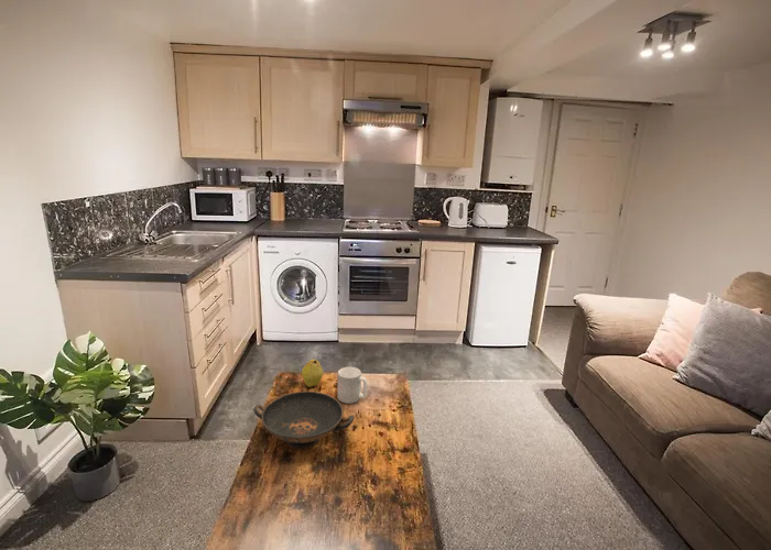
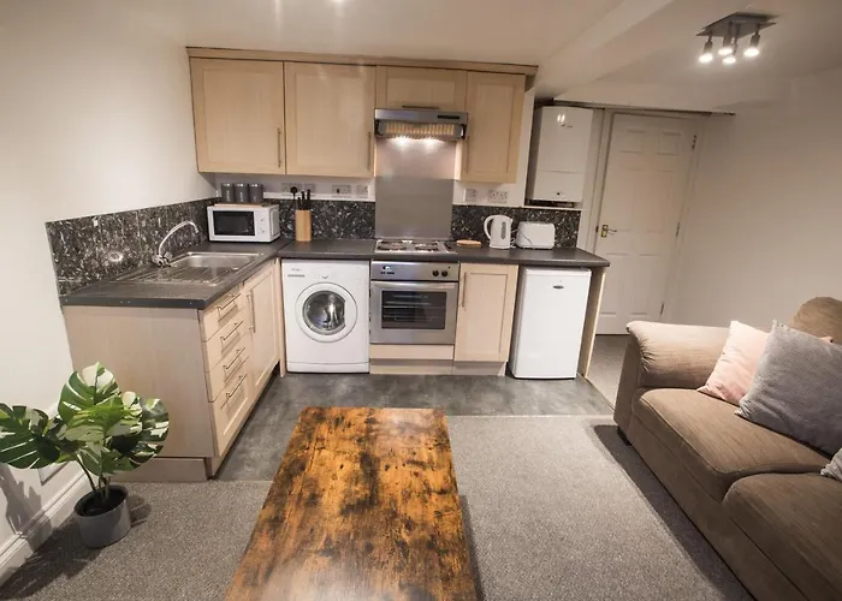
- decorative bowl [252,391,355,451]
- fruit [301,359,324,388]
- mug [337,366,368,405]
